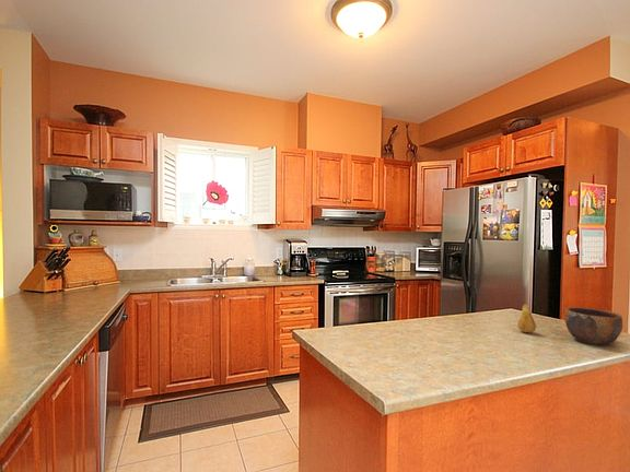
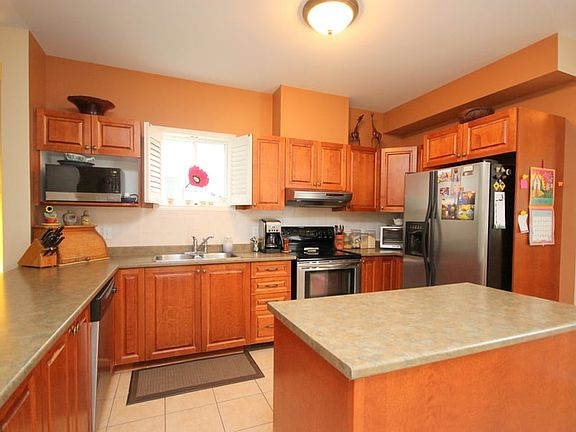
- fruit [516,303,537,333]
- bowl [564,306,623,347]
